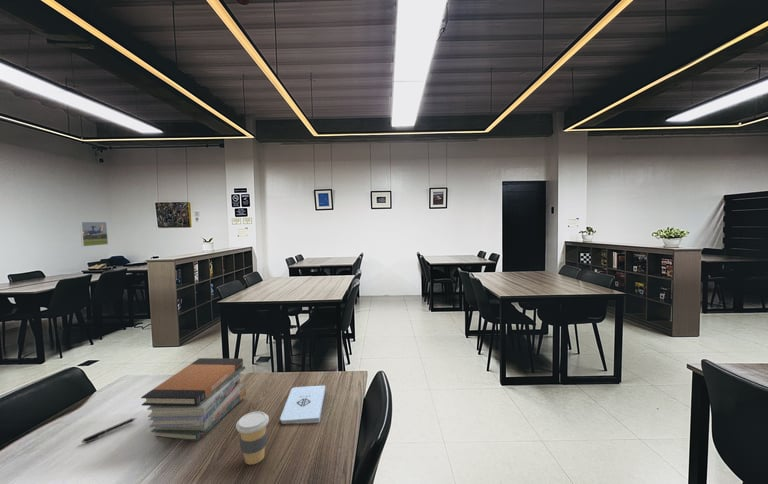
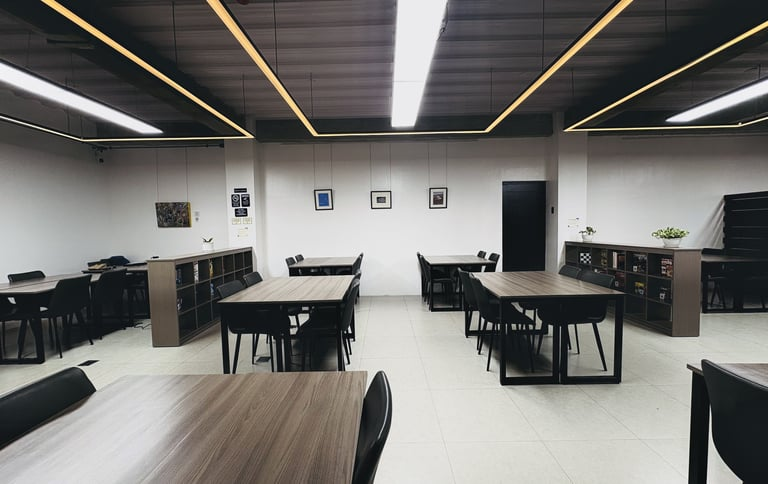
- book stack [140,357,247,442]
- pen [80,417,137,444]
- notepad [279,384,326,425]
- coffee cup [235,411,270,466]
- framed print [79,221,109,247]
